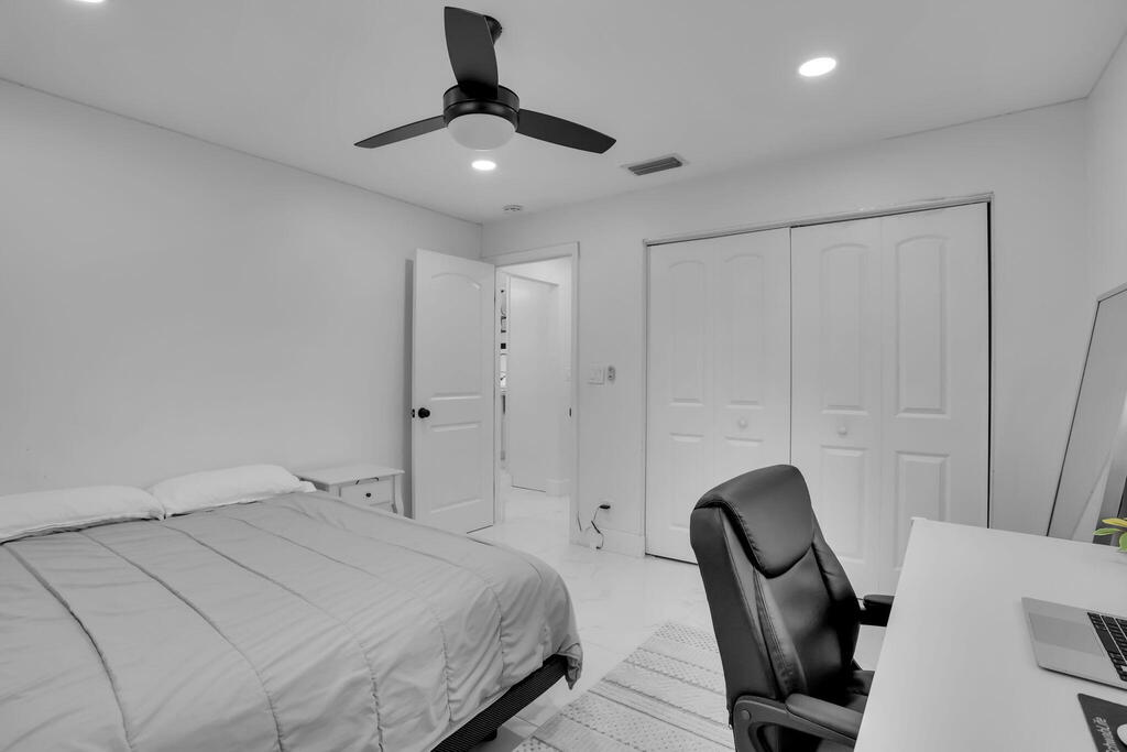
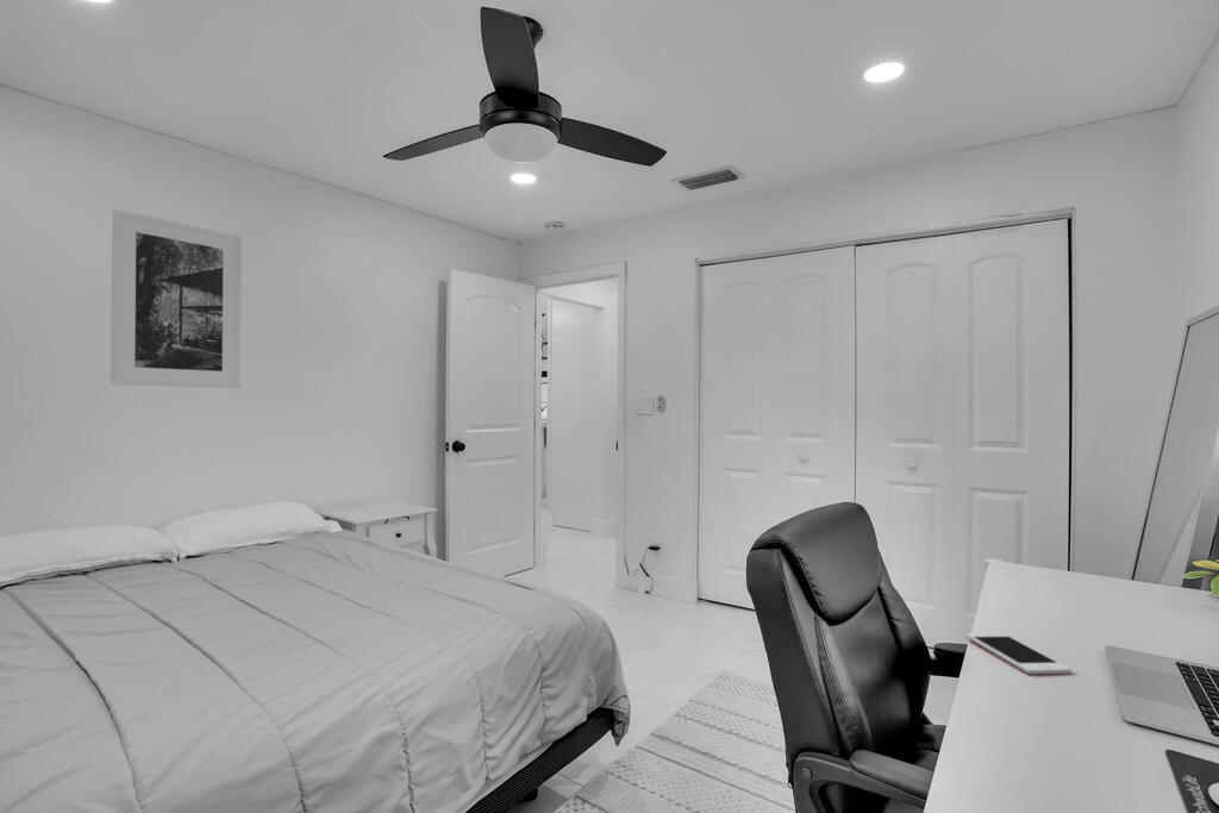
+ cell phone [965,632,1073,675]
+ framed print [110,208,243,389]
